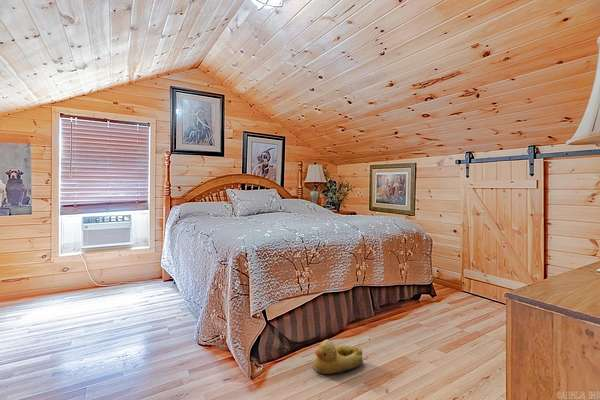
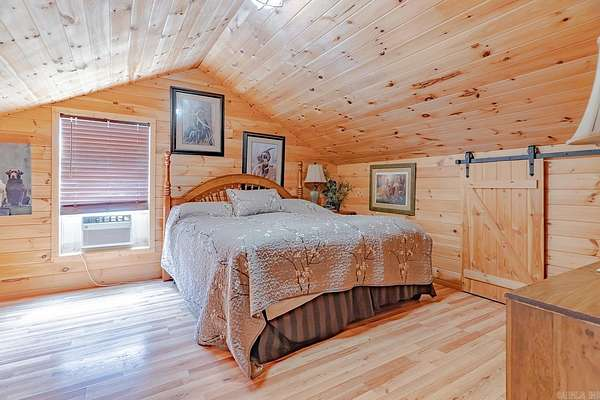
- rubber duck [312,338,364,375]
